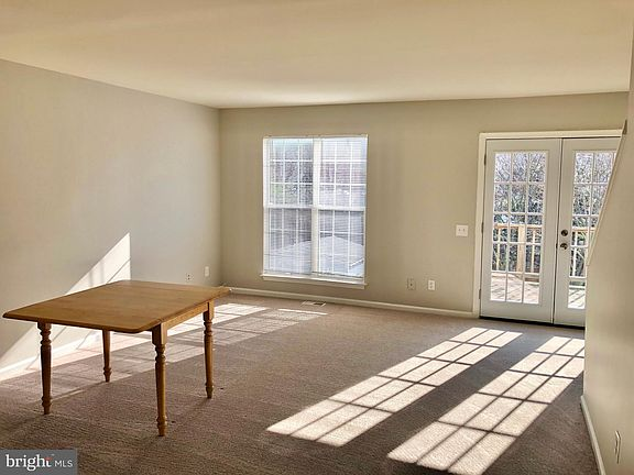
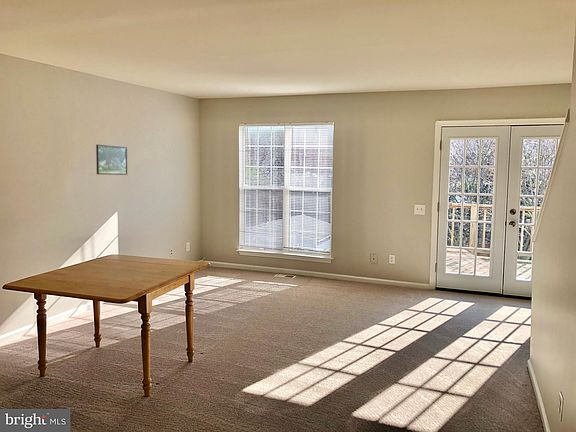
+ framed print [95,144,128,176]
